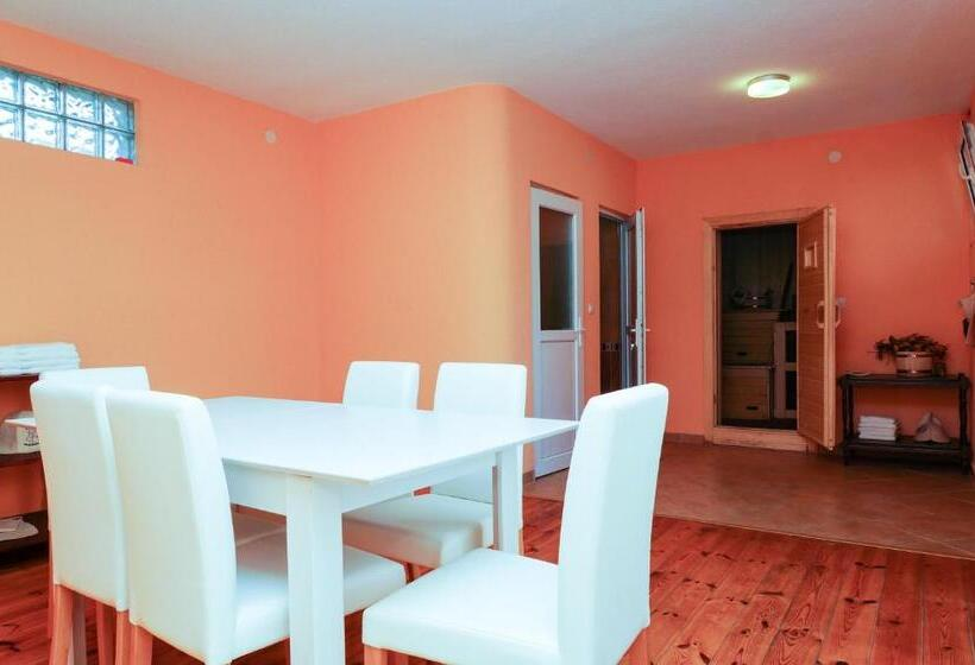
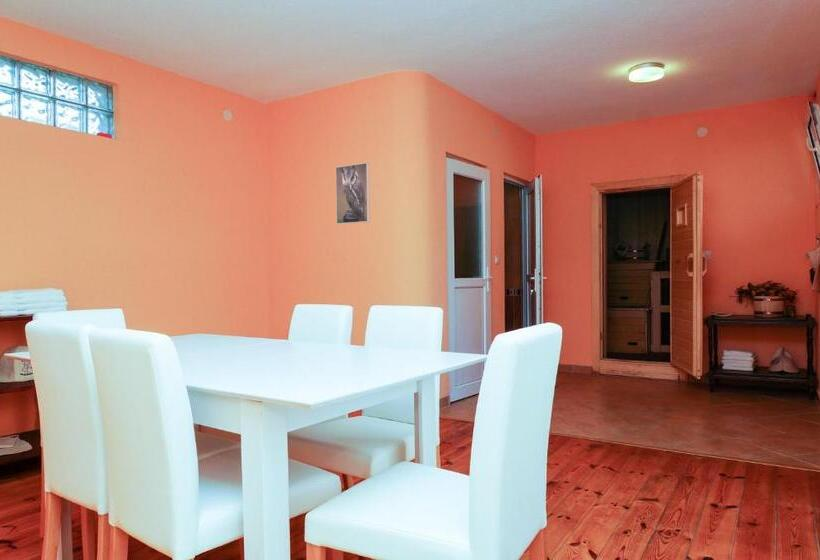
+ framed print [335,162,371,225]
